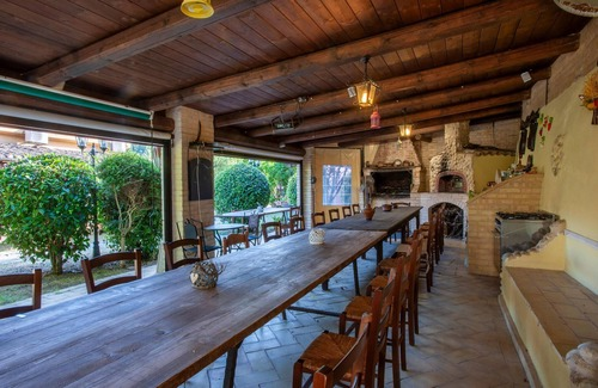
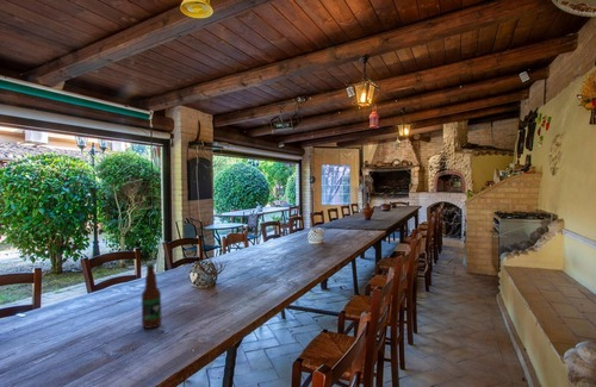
+ bottle [141,262,163,330]
